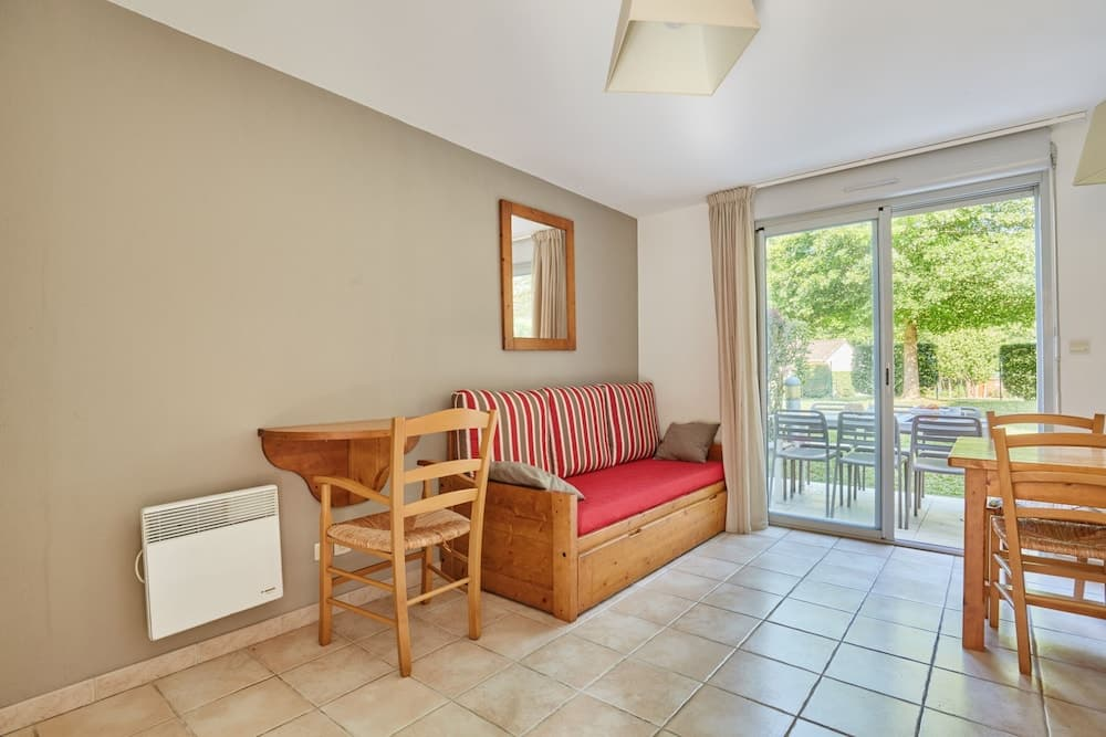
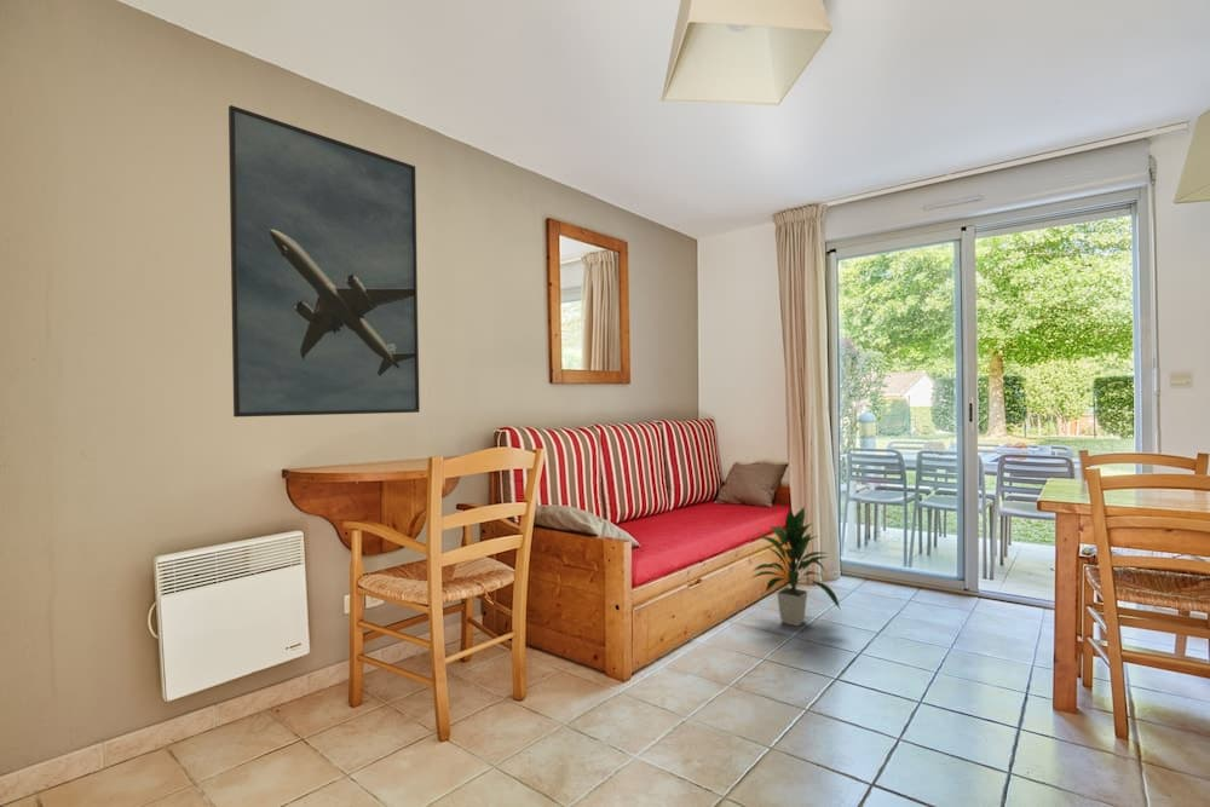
+ indoor plant [750,506,841,627]
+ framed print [227,104,421,419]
